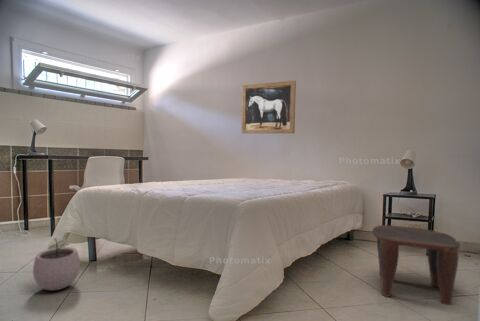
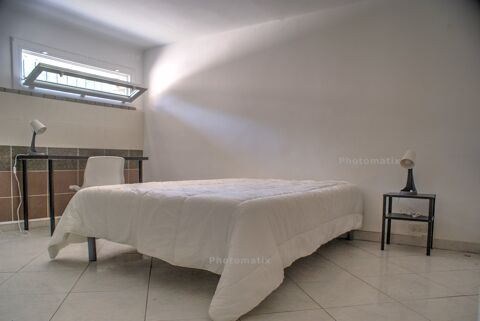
- stool [371,224,461,306]
- plant pot [32,237,81,291]
- wall art [241,79,297,134]
